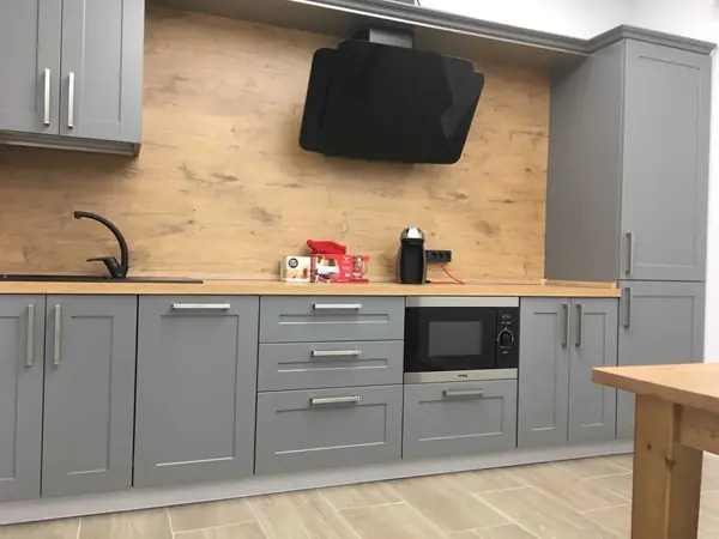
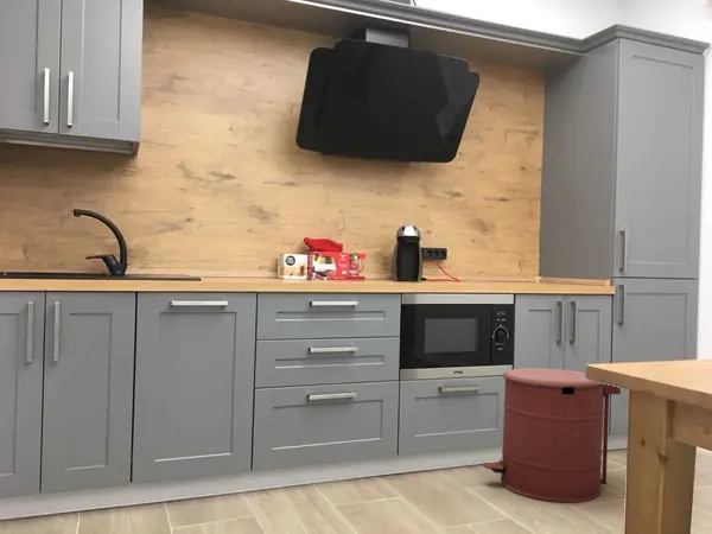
+ trash can [482,367,622,503]
